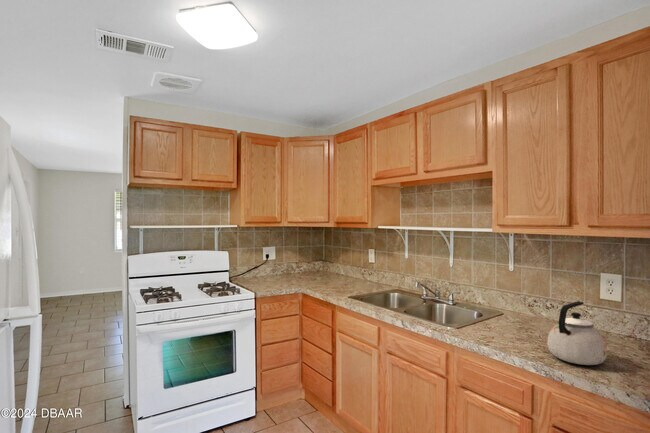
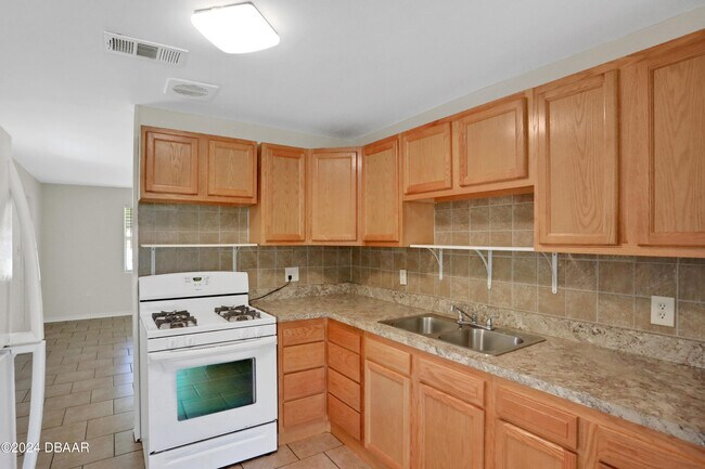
- kettle [546,300,608,366]
